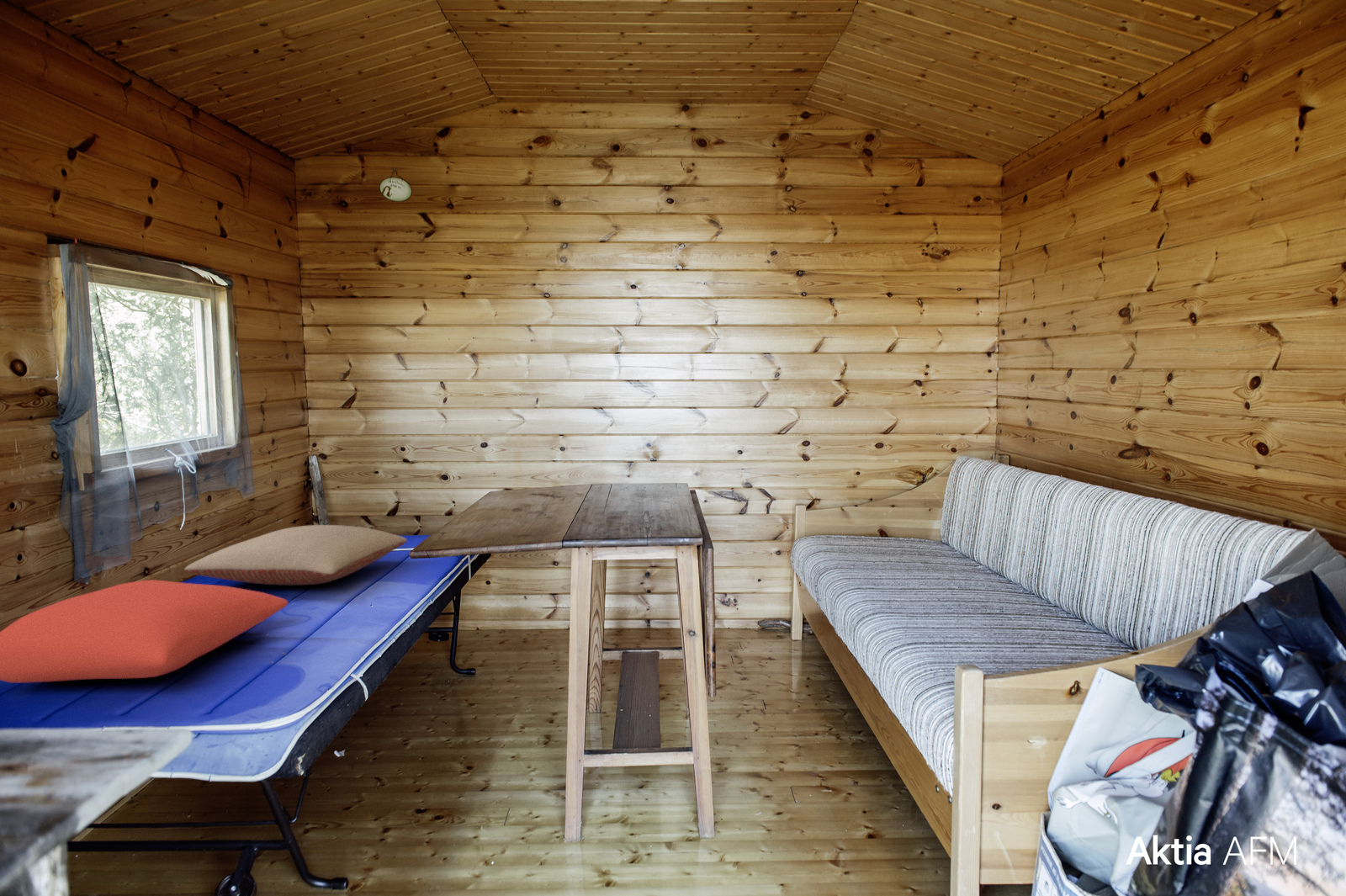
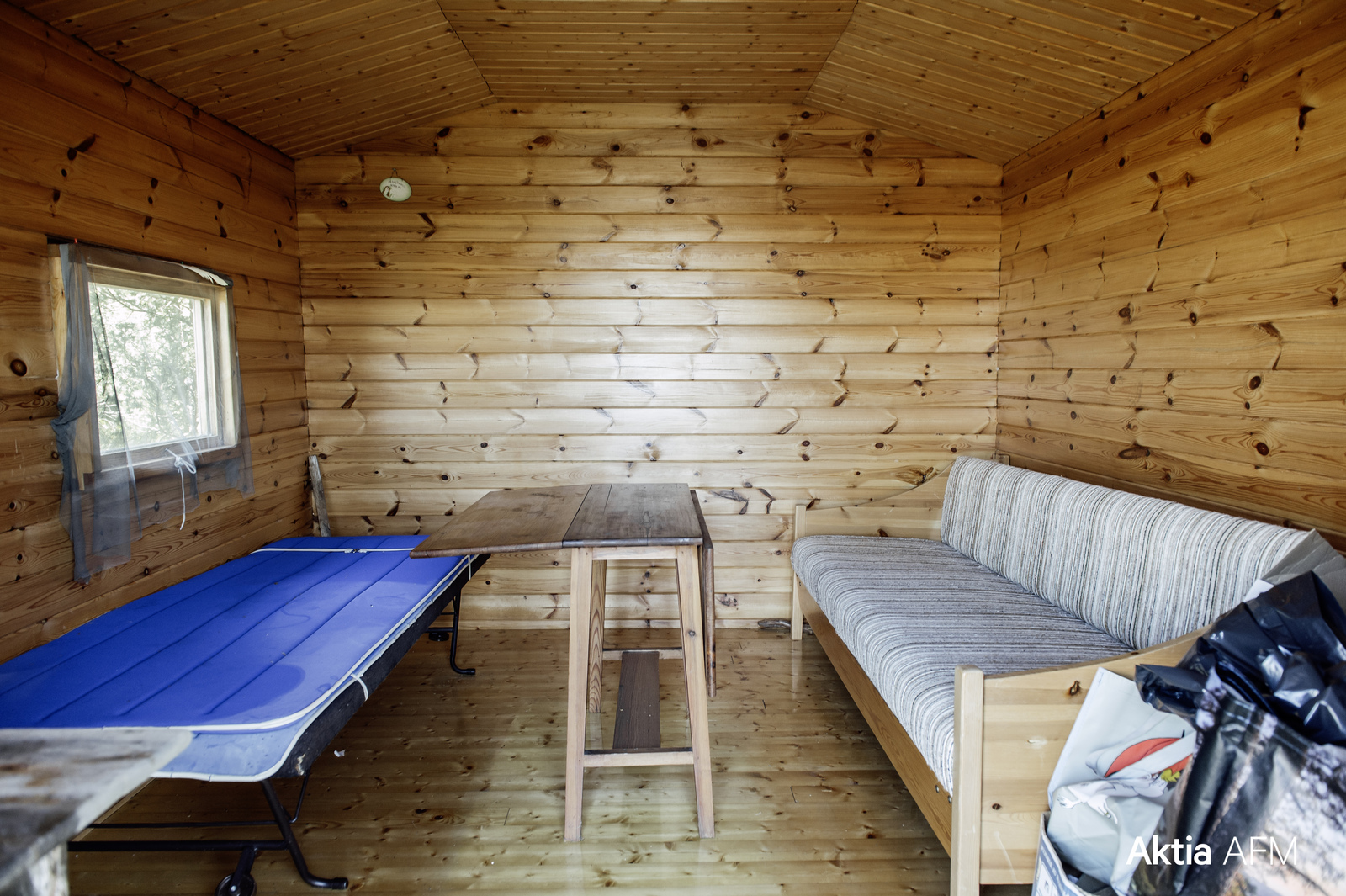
- pillow [183,524,408,586]
- cushion [0,579,289,683]
